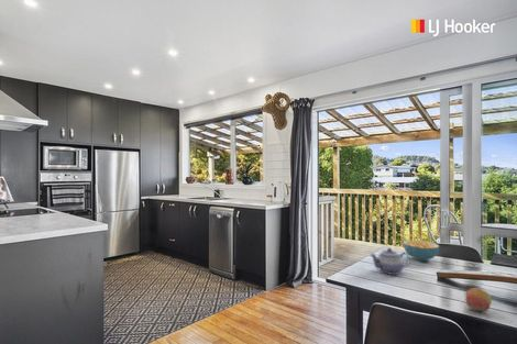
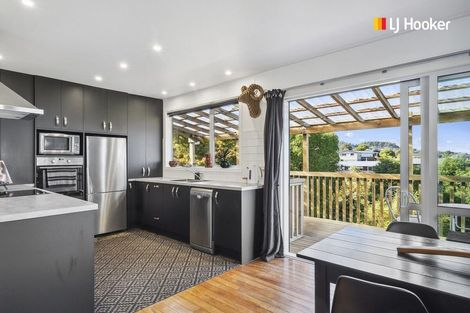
- fruit [465,287,493,312]
- cereal bowl [403,240,440,262]
- teapot [369,247,411,276]
